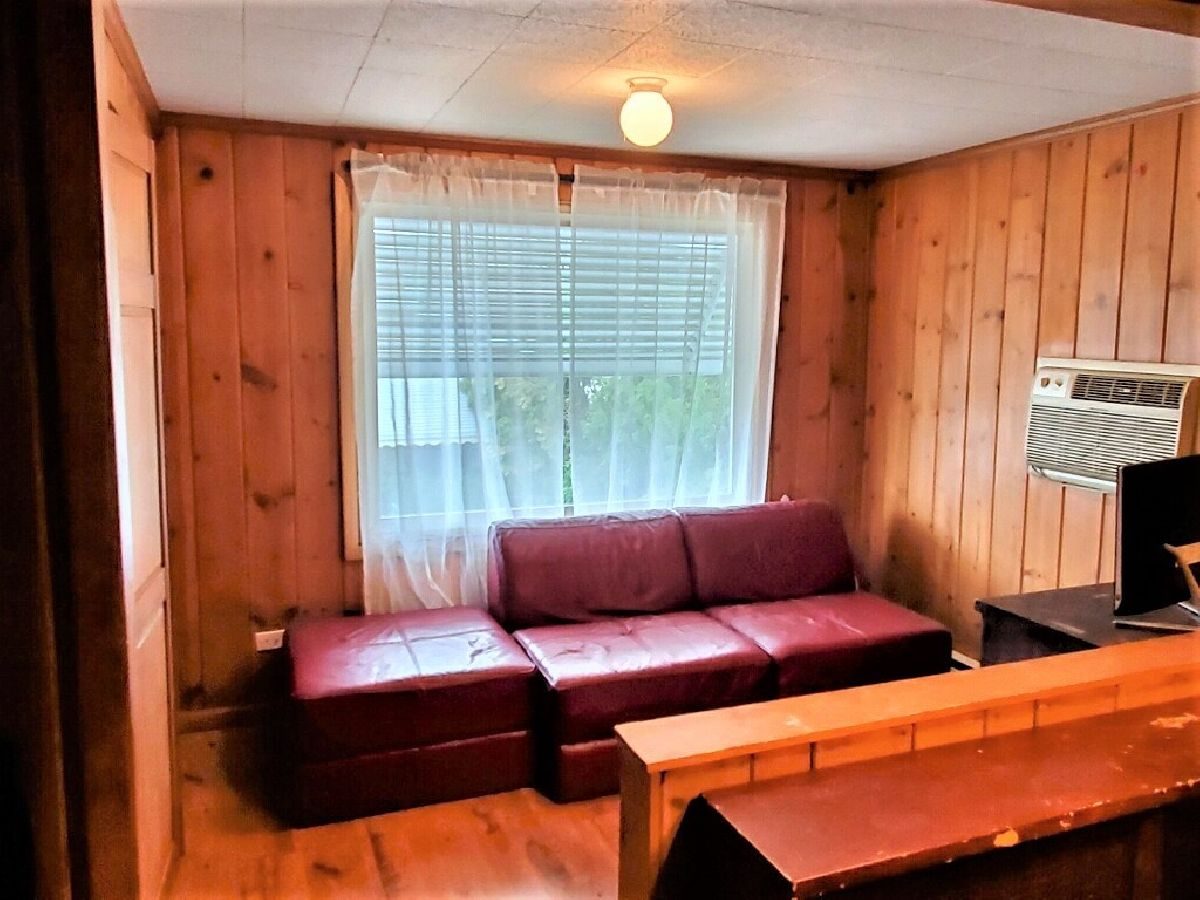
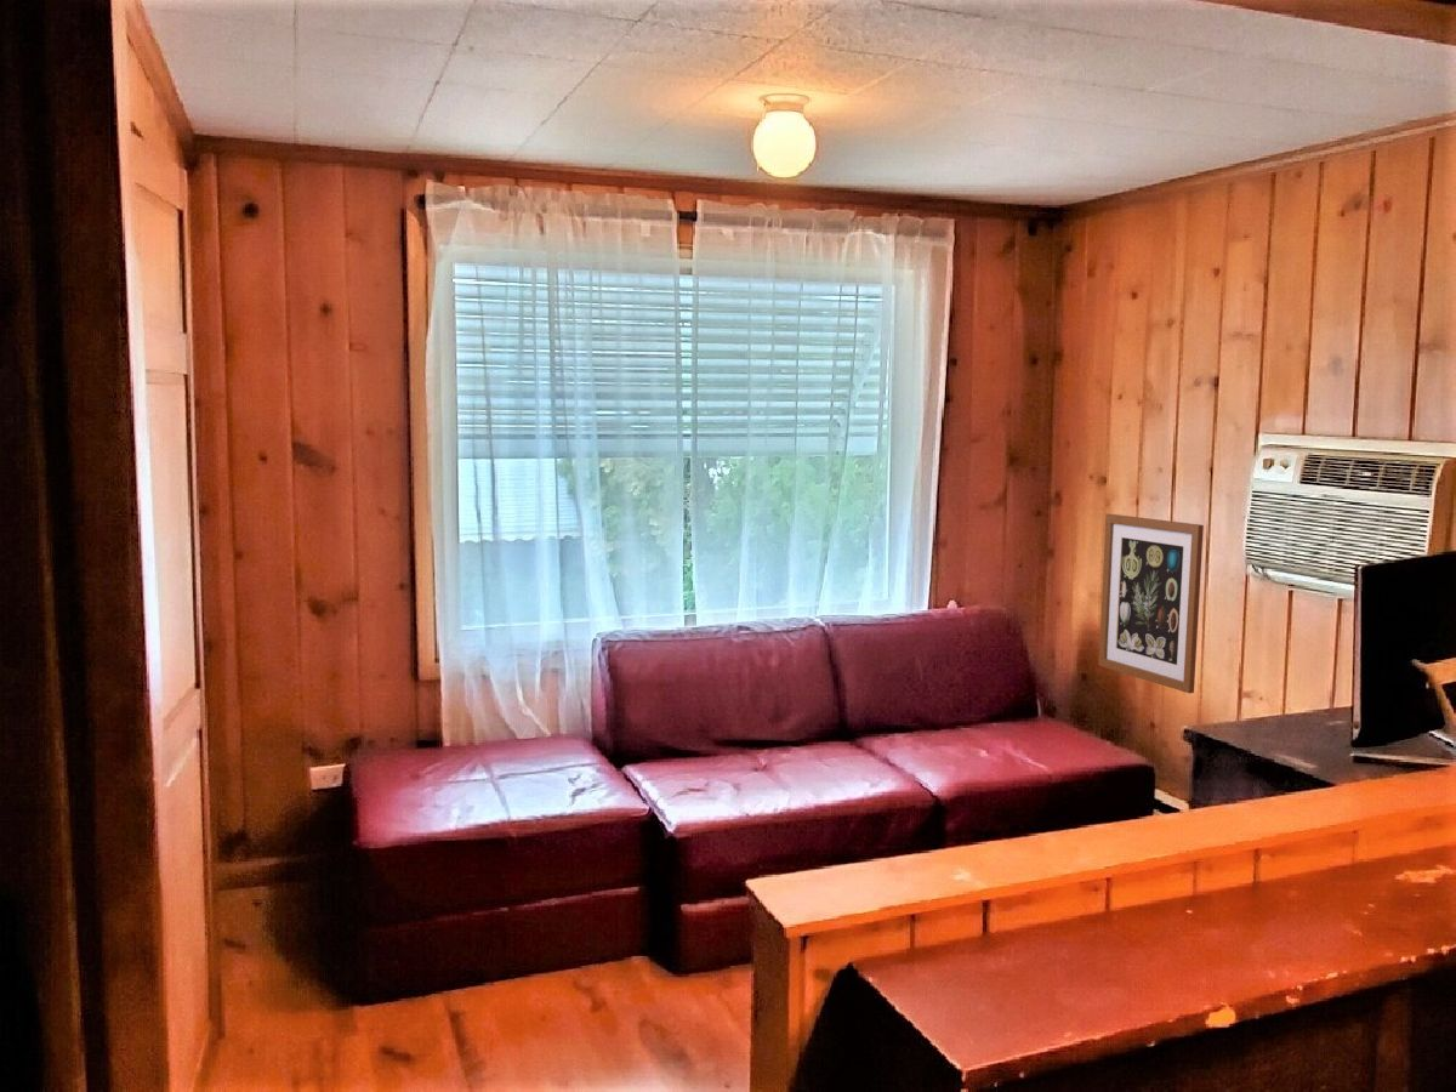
+ wall art [1097,513,1205,694]
